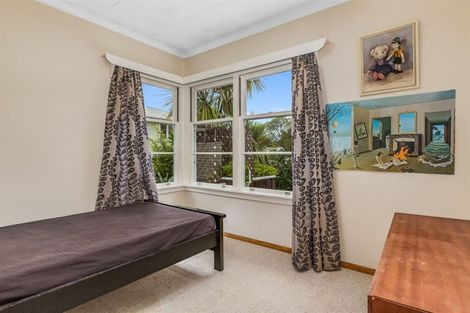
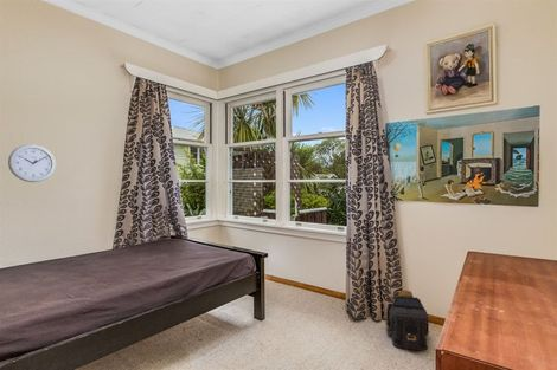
+ backpack [384,290,430,352]
+ wall clock [7,143,57,183]
